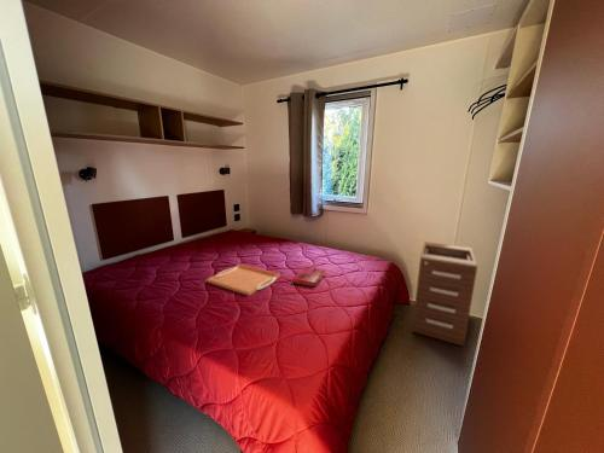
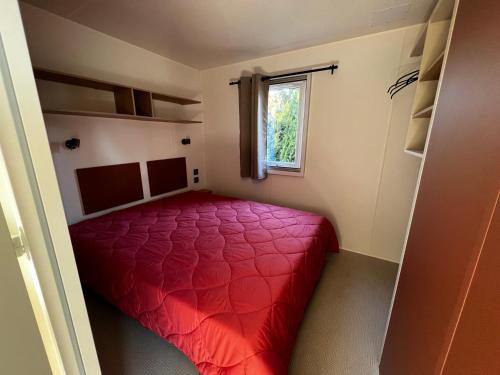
- serving tray [205,263,281,297]
- hardback book [291,266,327,288]
- filing cabinet [411,240,478,348]
